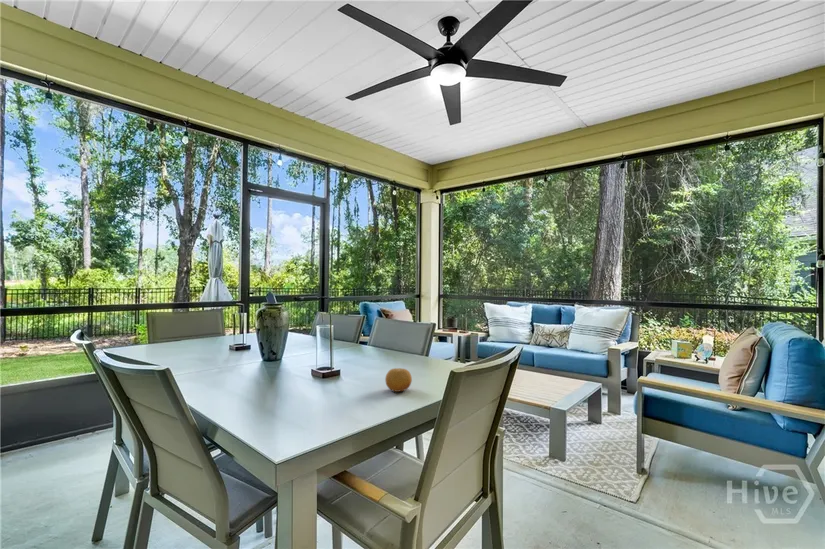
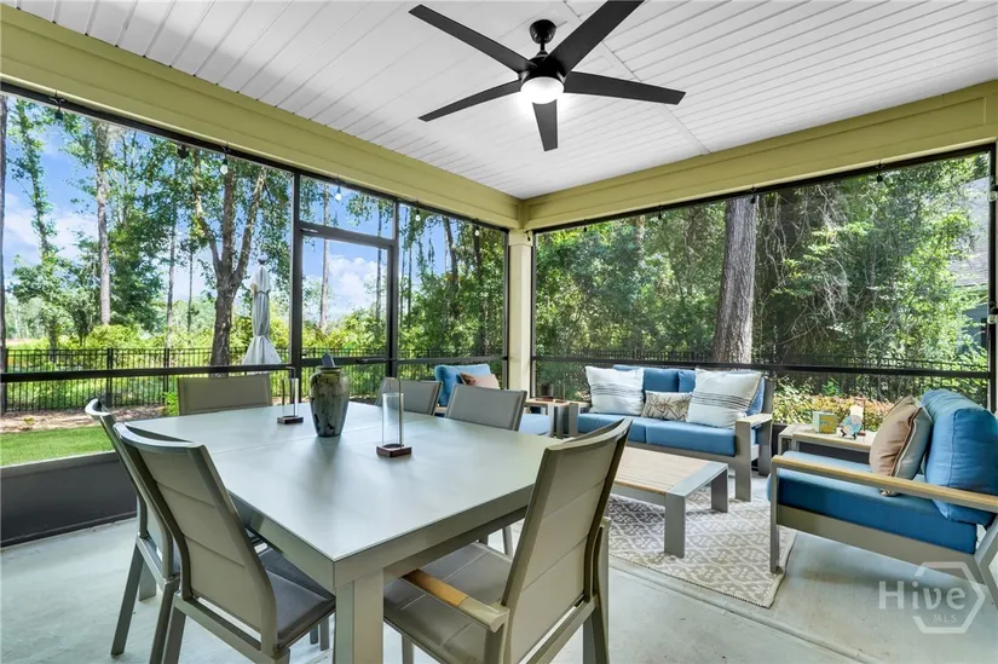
- fruit [384,367,413,393]
